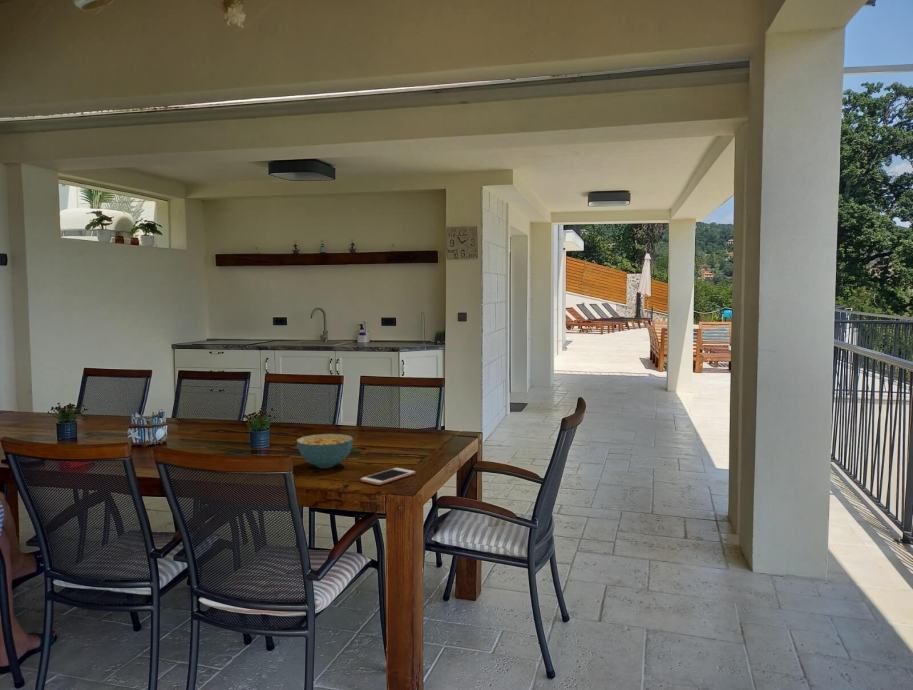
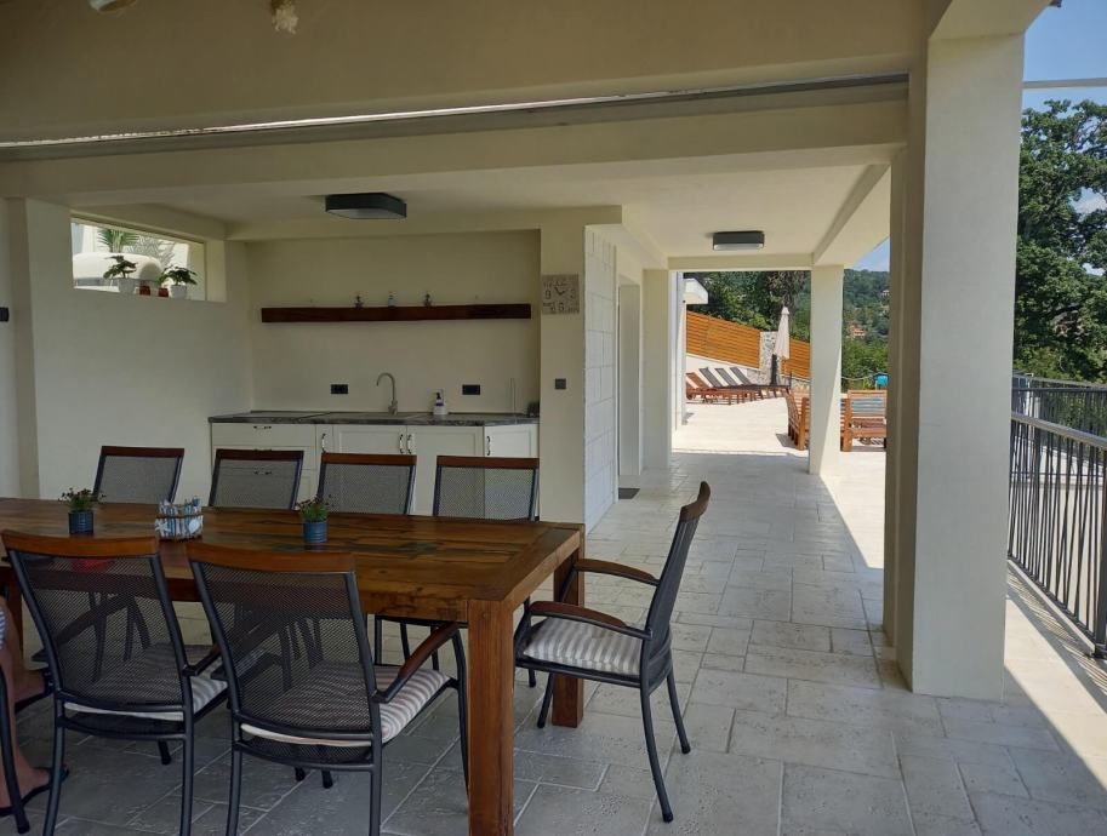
- cell phone [360,467,416,486]
- cereal bowl [296,433,354,469]
